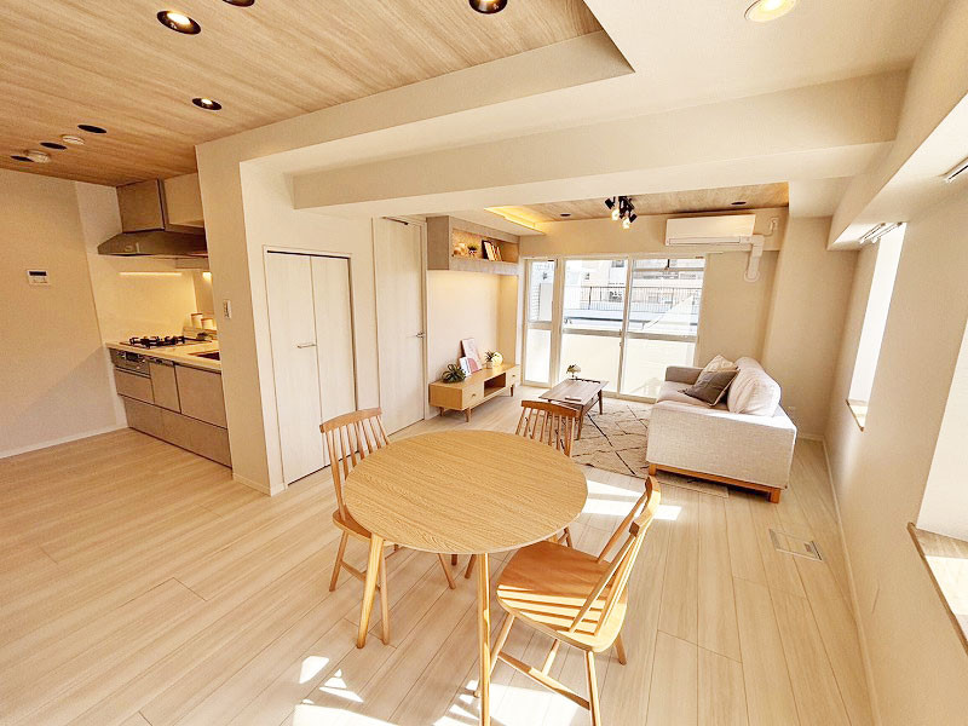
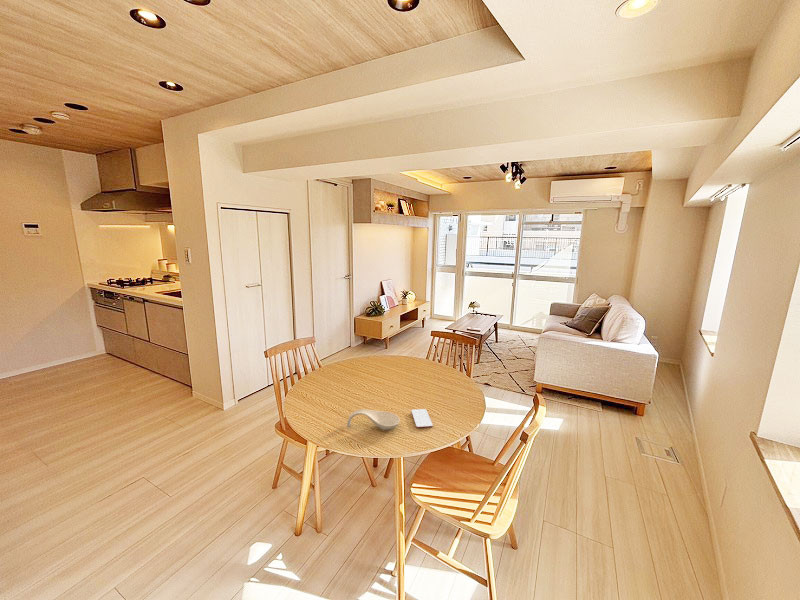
+ smartphone [411,408,434,429]
+ spoon rest [346,408,401,431]
